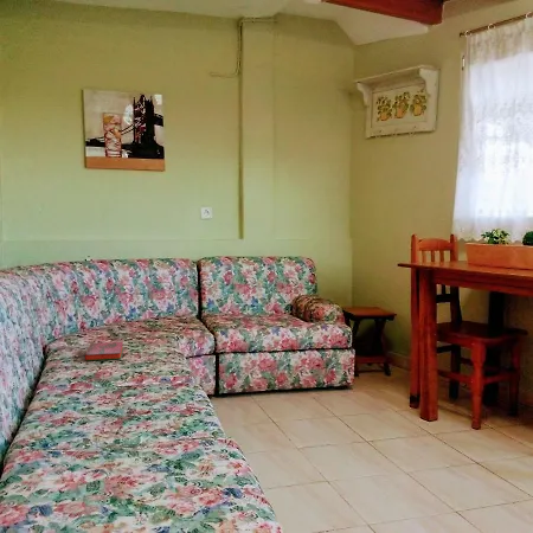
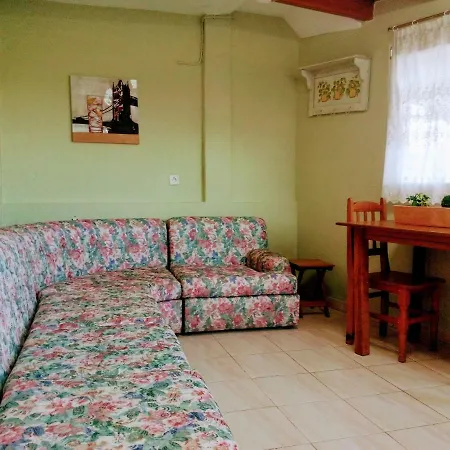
- hardback book [84,341,124,361]
